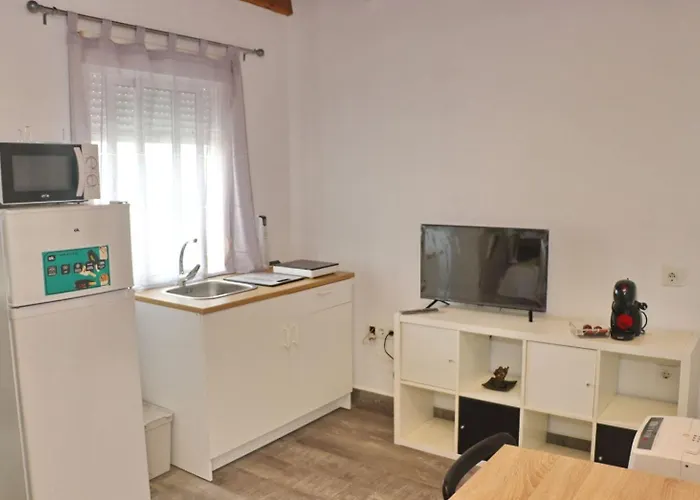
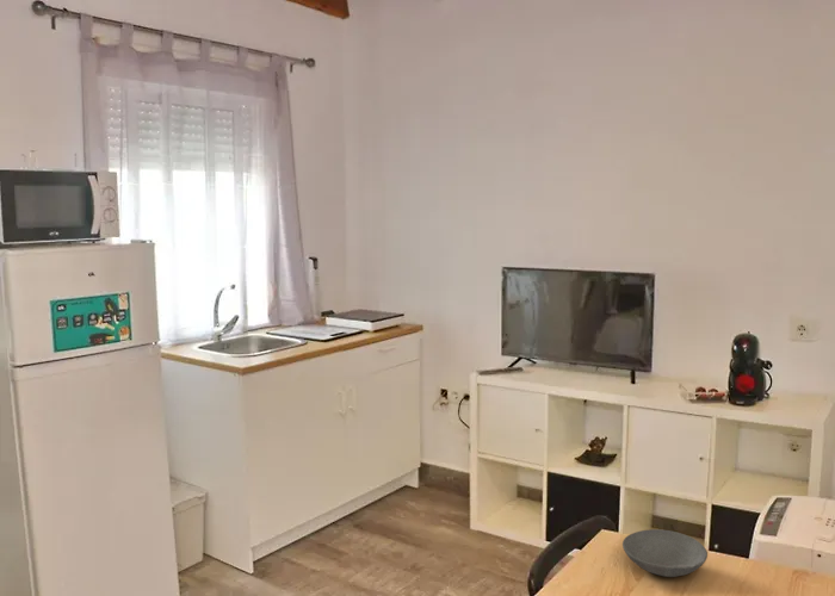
+ bowl [621,528,709,578]
